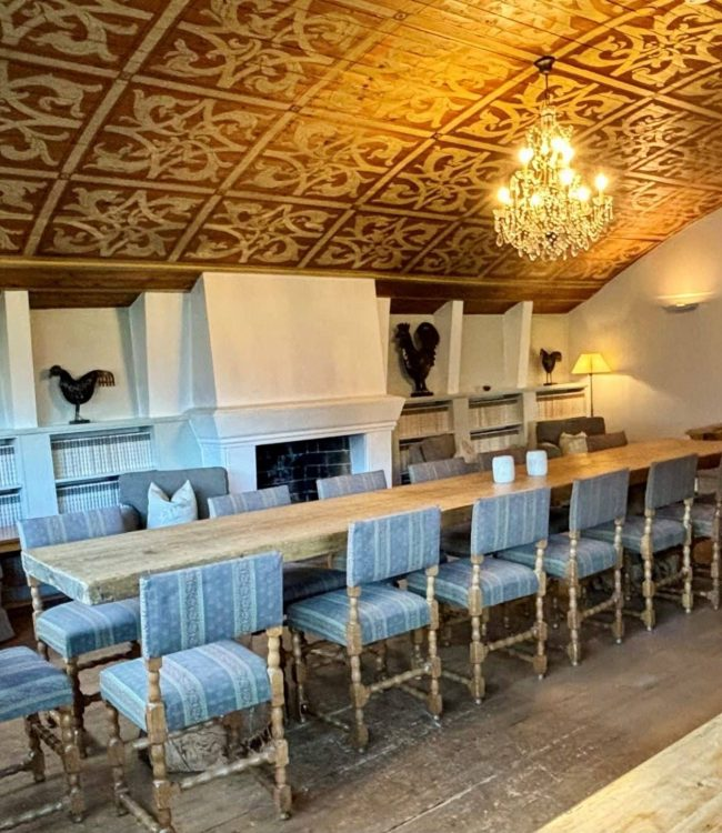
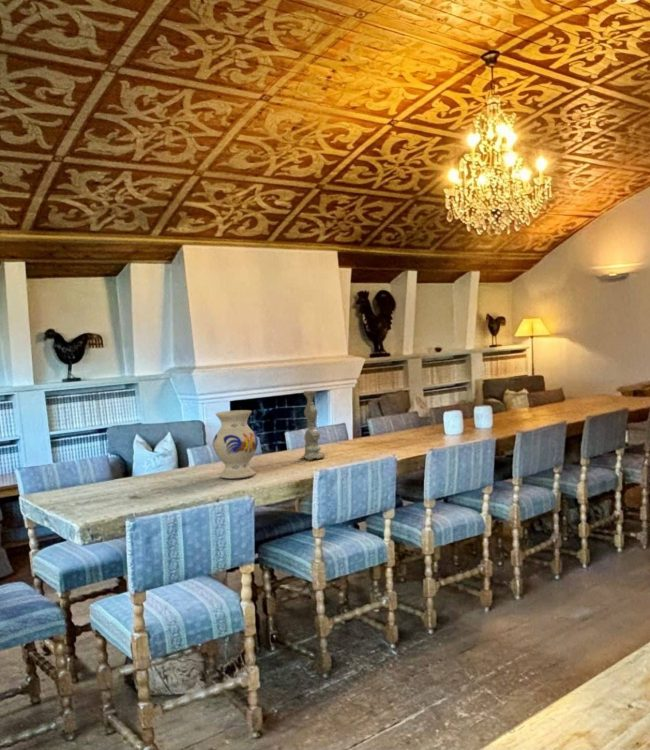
+ candlestick [298,390,326,461]
+ vase [212,409,259,480]
